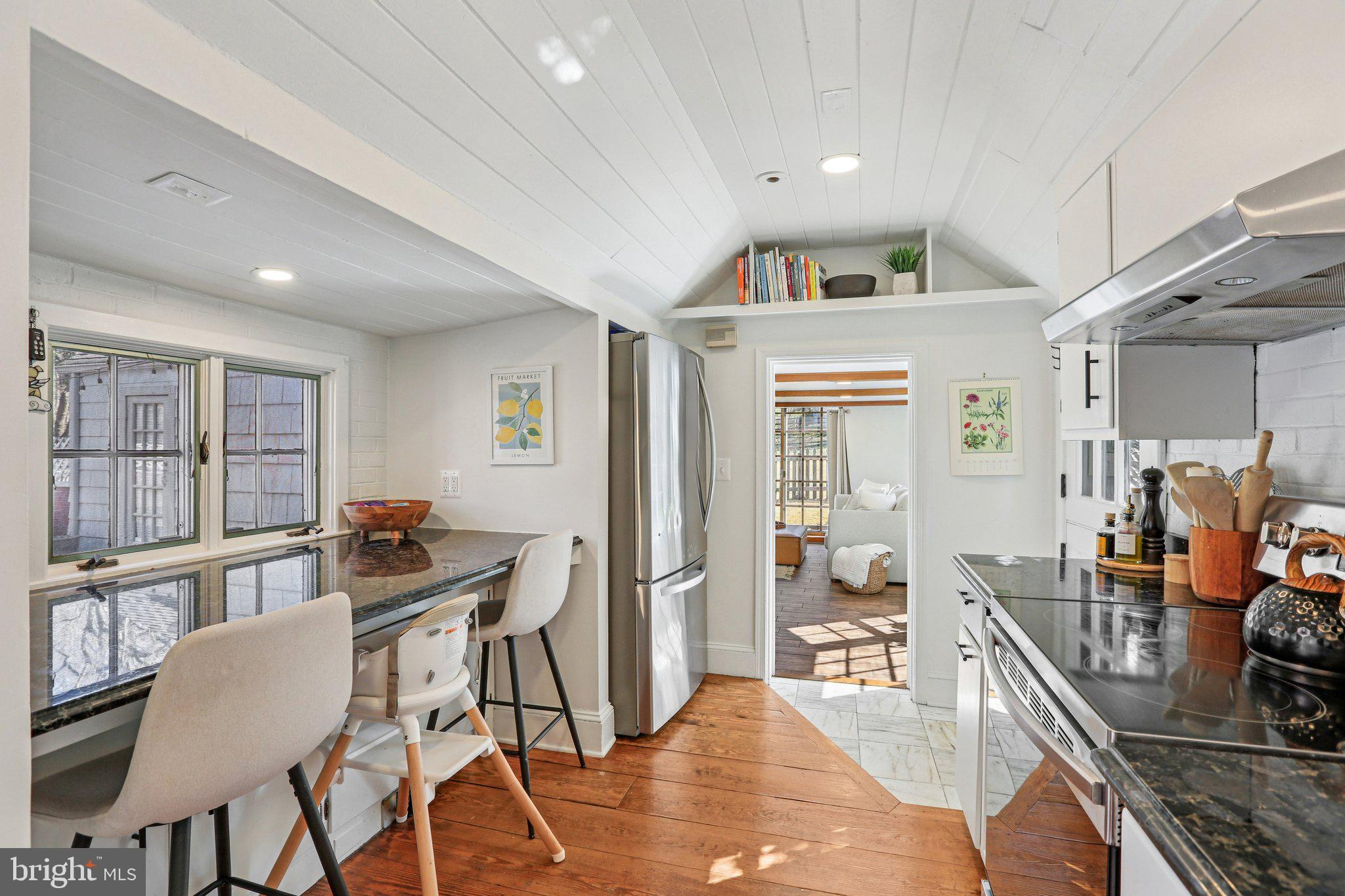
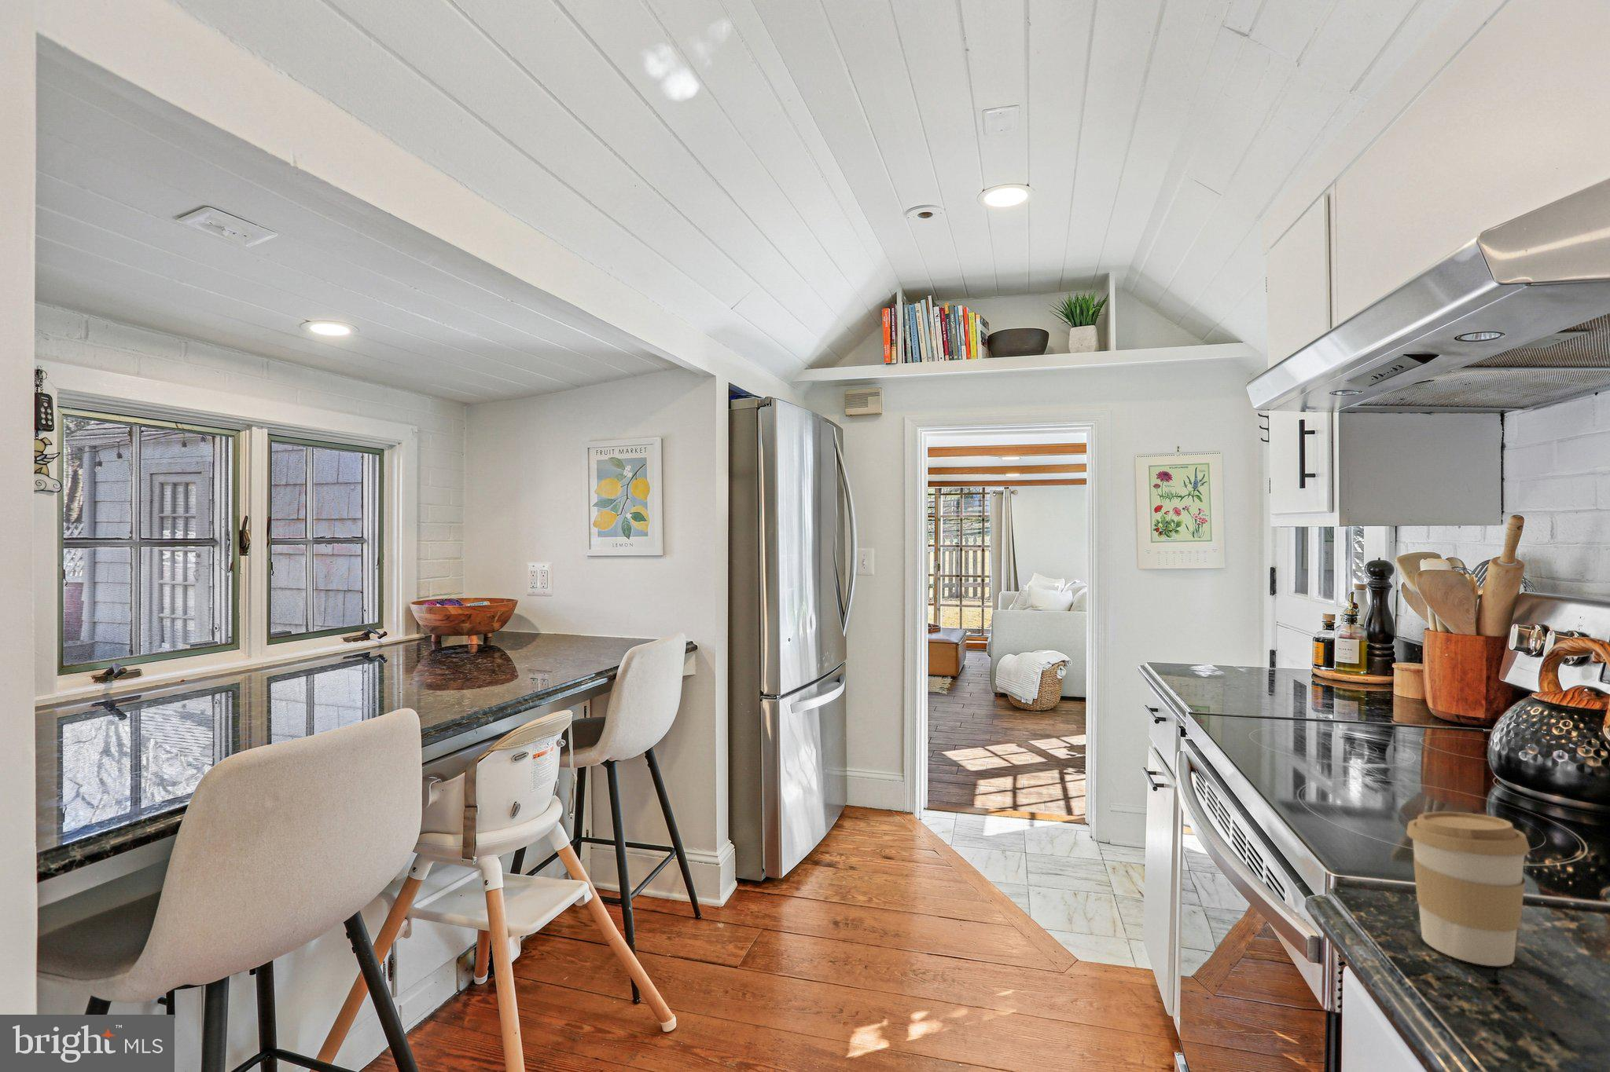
+ coffee cup [1405,811,1531,967]
